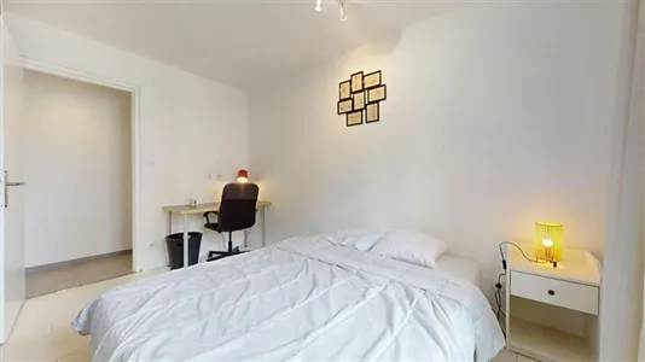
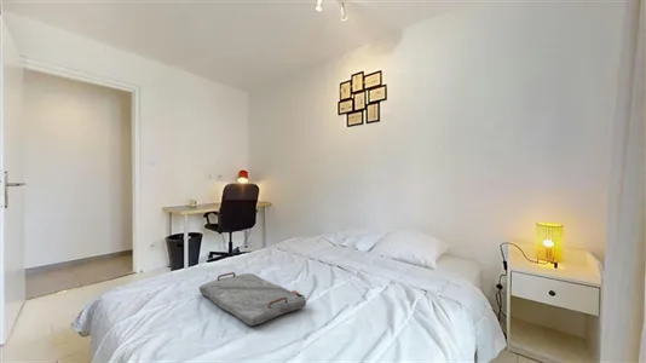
+ serving tray [198,271,307,327]
